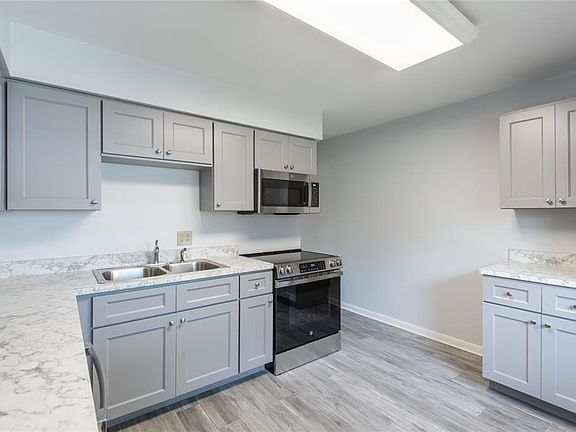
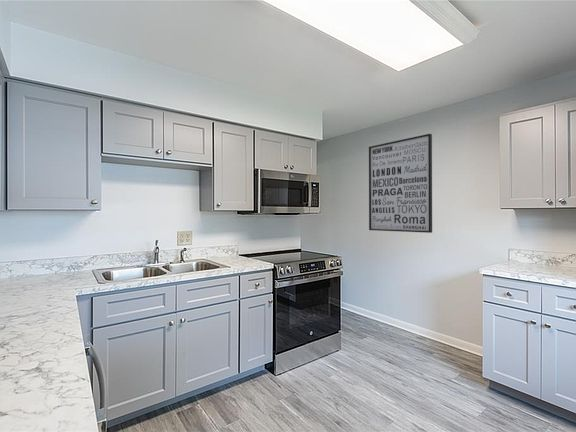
+ wall art [368,133,433,234]
